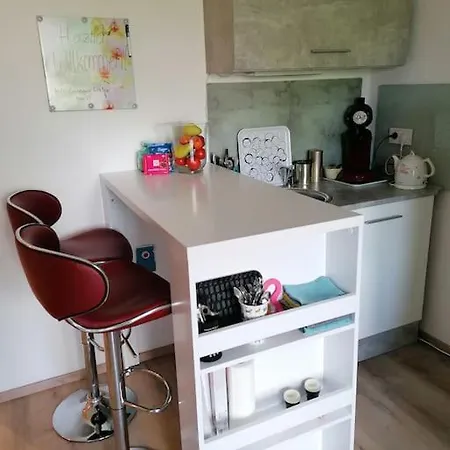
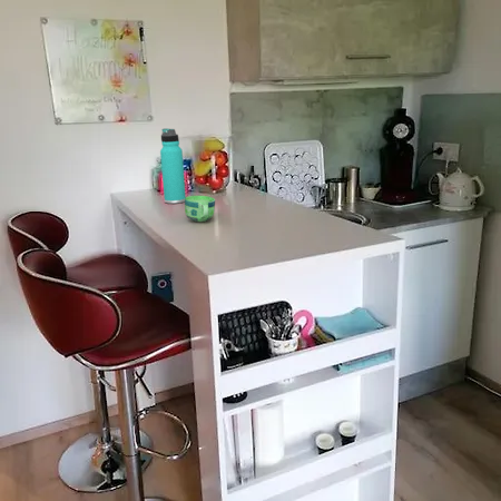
+ thermos bottle [159,127,187,205]
+ cup [184,195,216,223]
